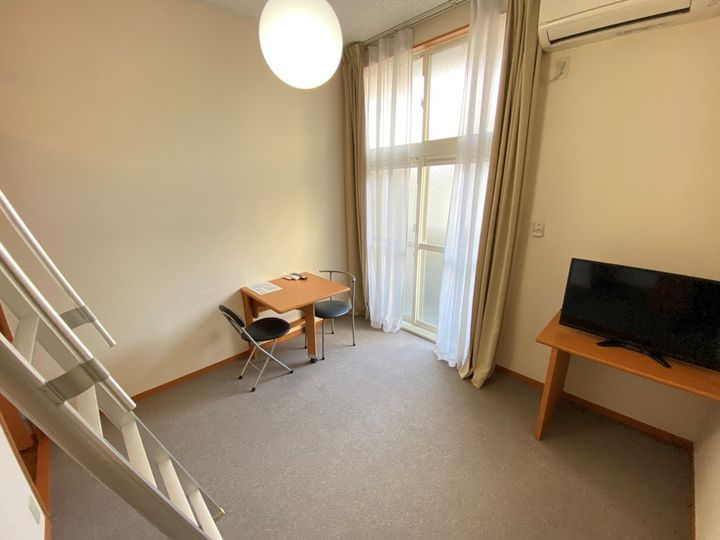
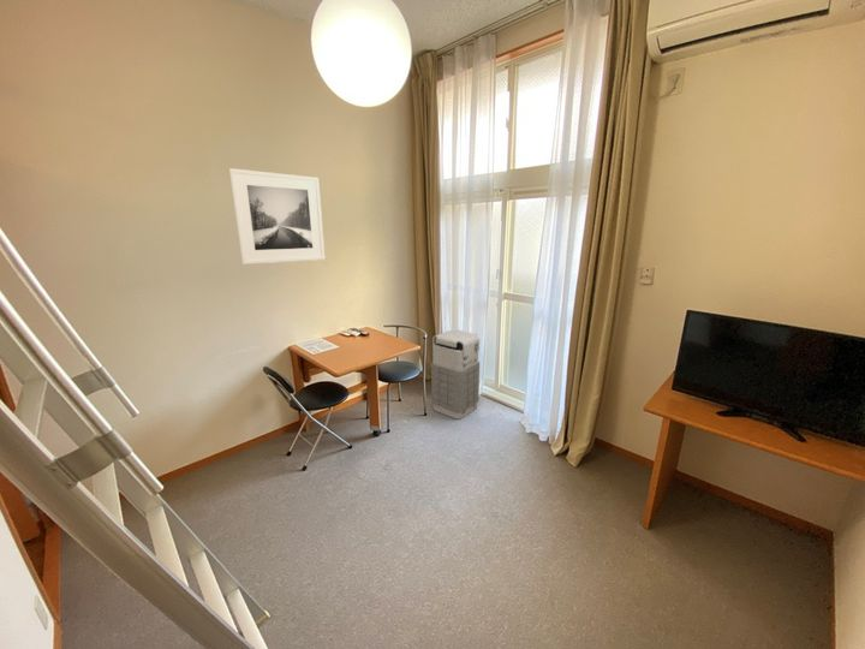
+ grenade [430,329,481,421]
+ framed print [228,167,326,266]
